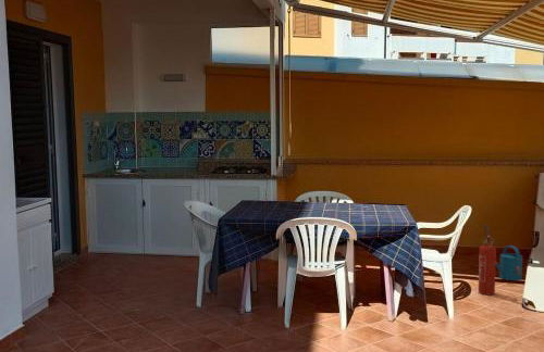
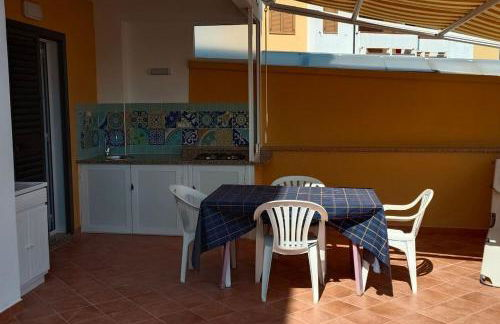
- fire extinguisher [478,224,497,296]
- watering can [495,244,523,281]
